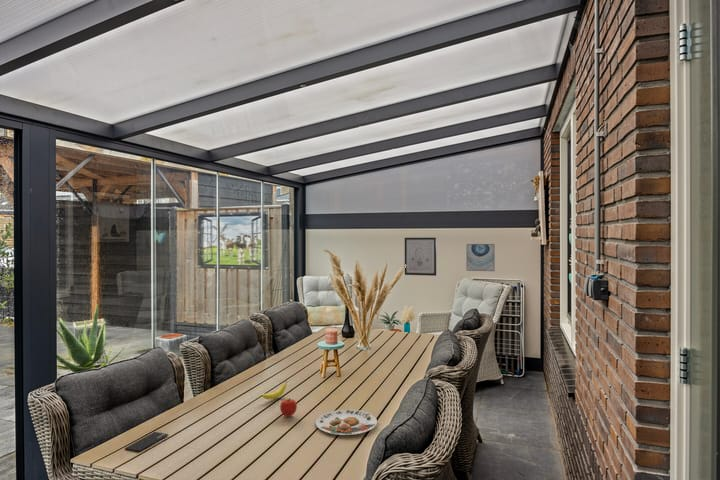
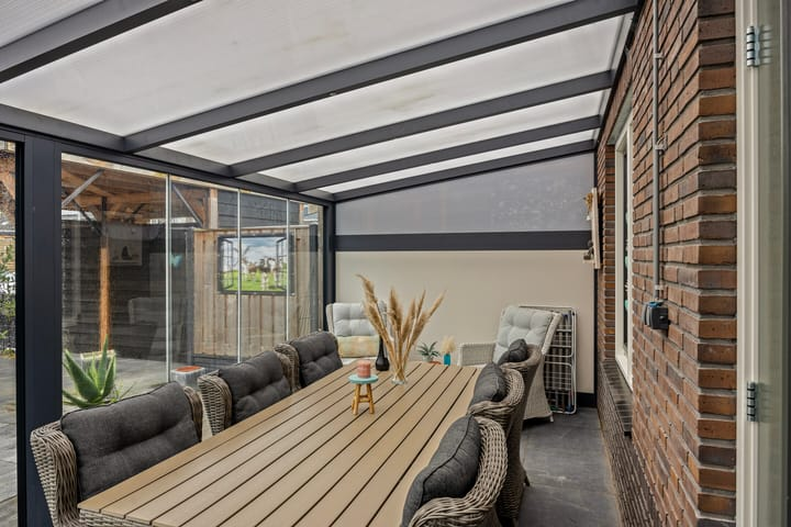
- wall art [465,243,496,272]
- wall art [404,237,437,277]
- smartphone [124,431,169,453]
- fruit [279,397,298,418]
- banana [261,380,288,400]
- plate [315,409,378,436]
